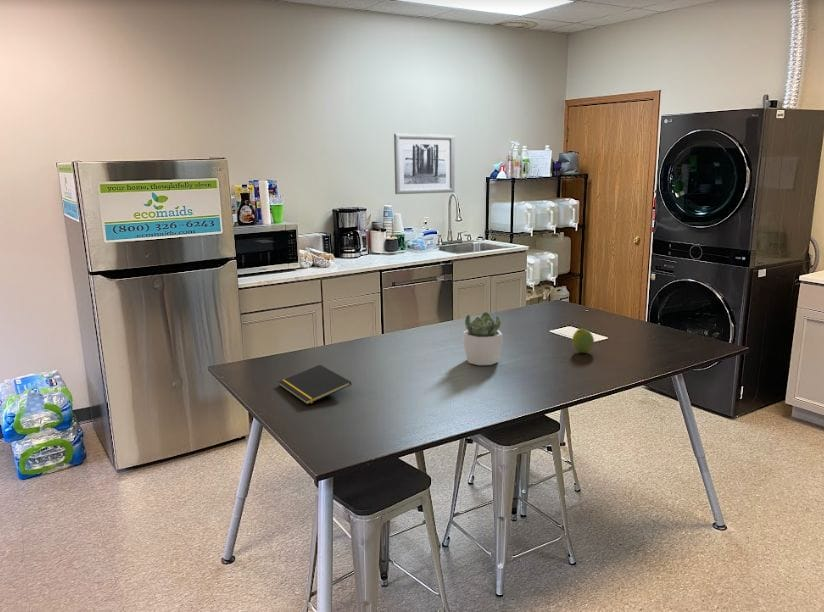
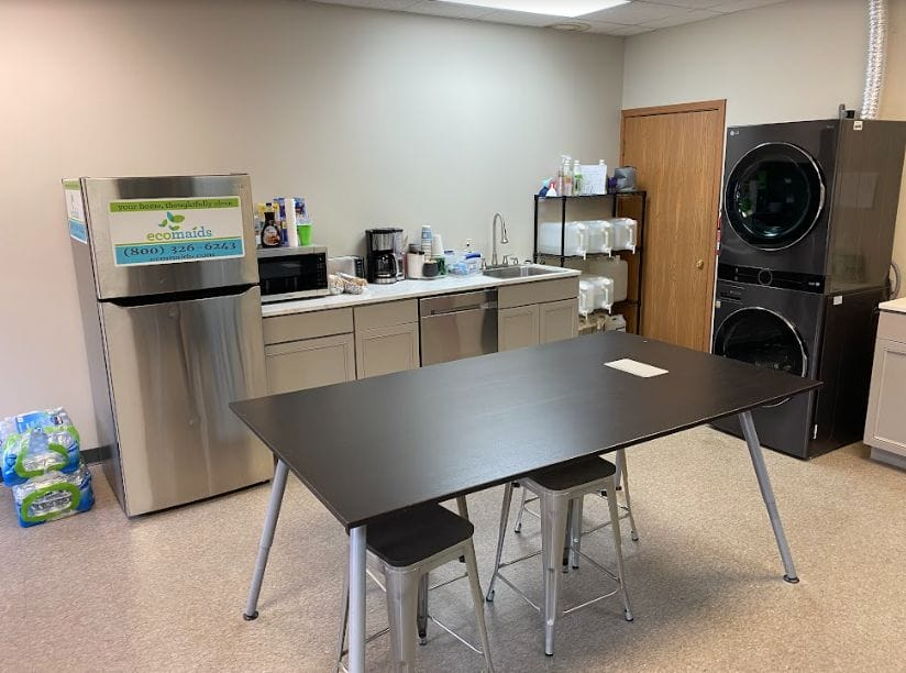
- fruit [571,327,595,354]
- wall art [393,133,455,195]
- succulent plant [461,311,504,366]
- notepad [278,364,352,406]
